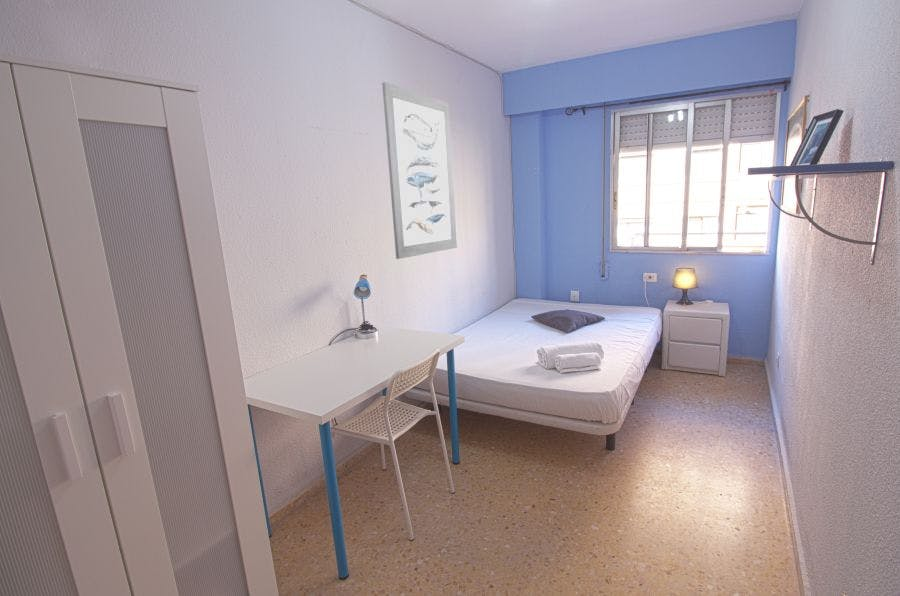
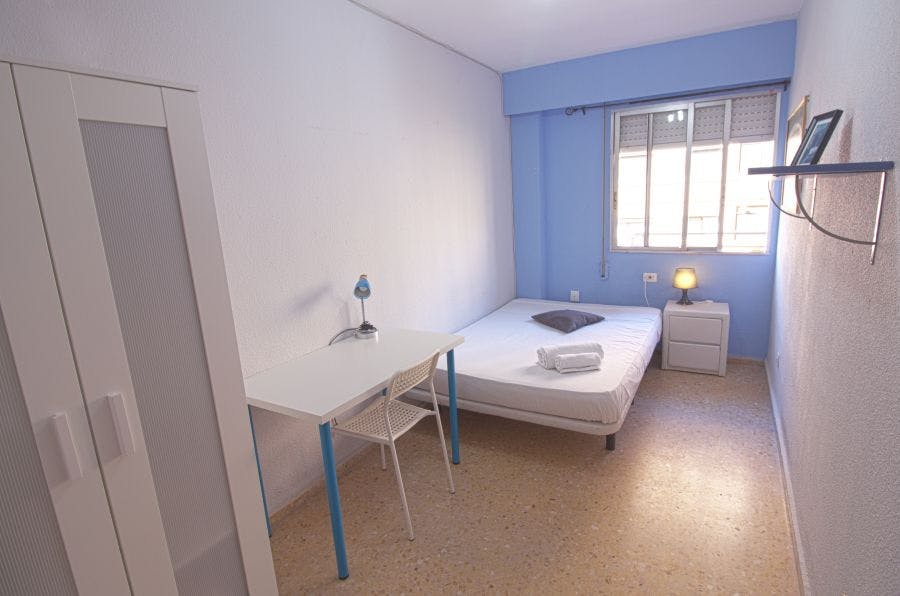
- wall art [381,81,458,260]
